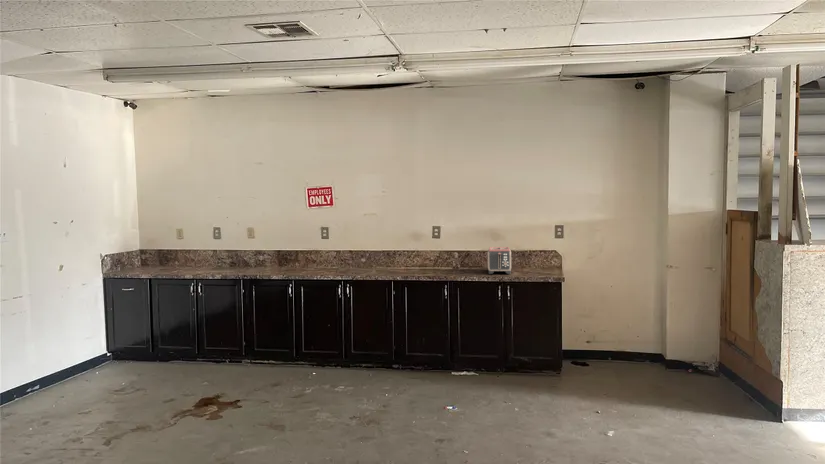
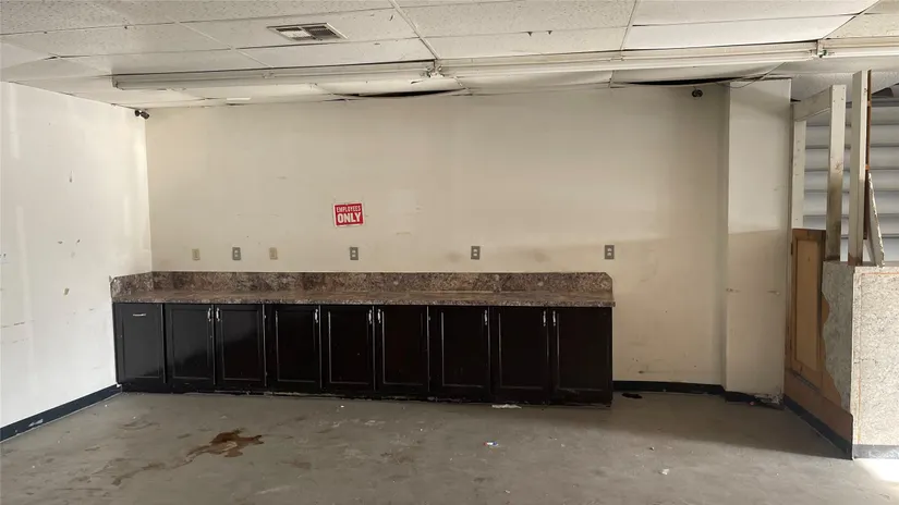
- toaster [487,246,512,275]
